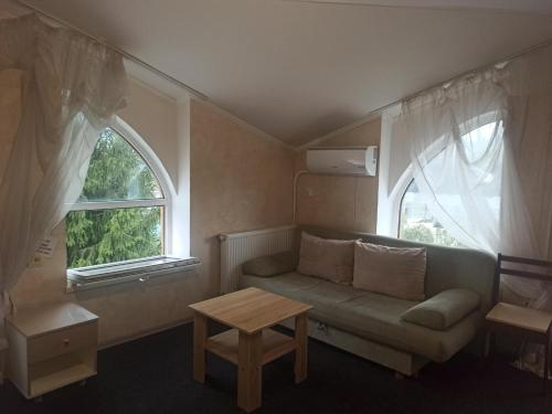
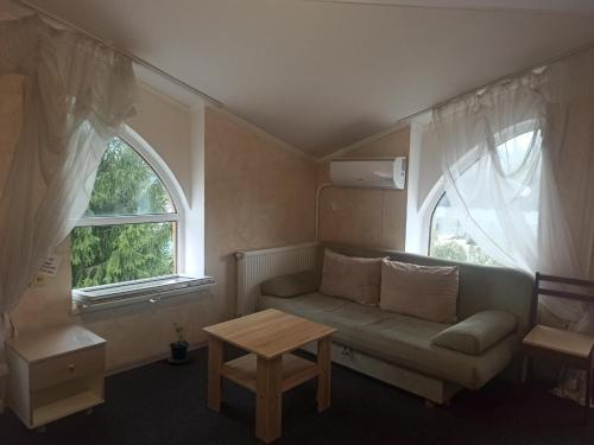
+ potted plant [160,322,191,365]
